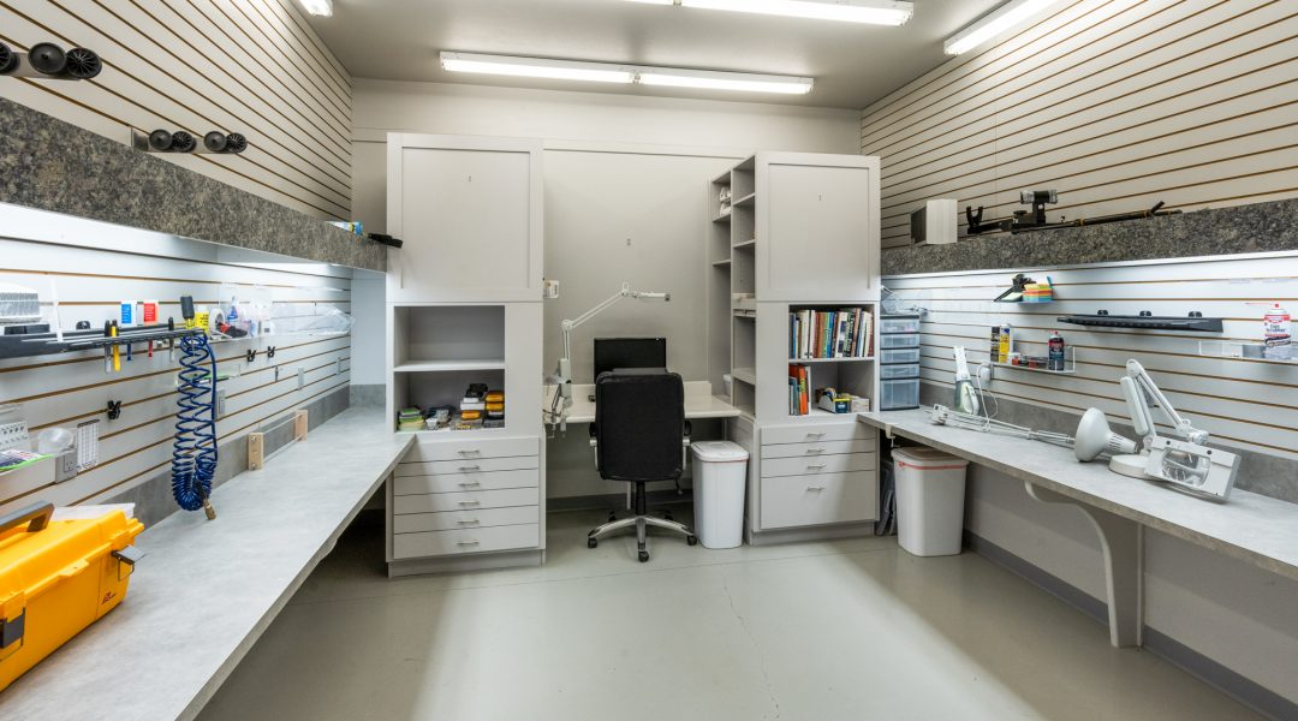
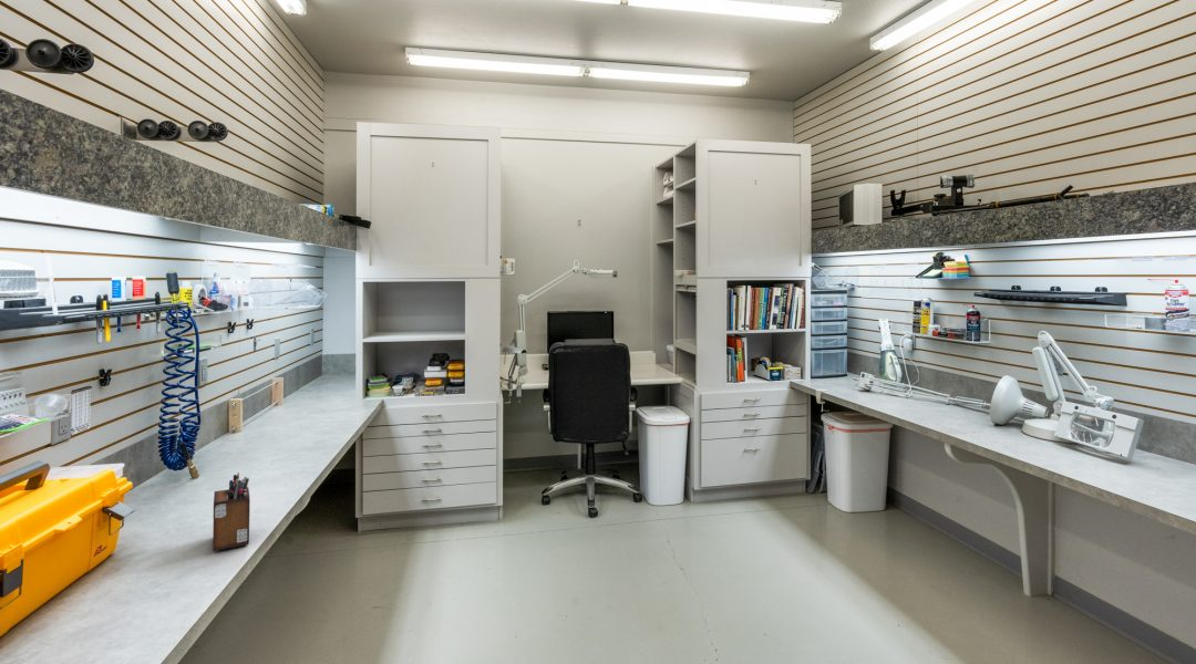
+ desk organizer [212,471,251,552]
